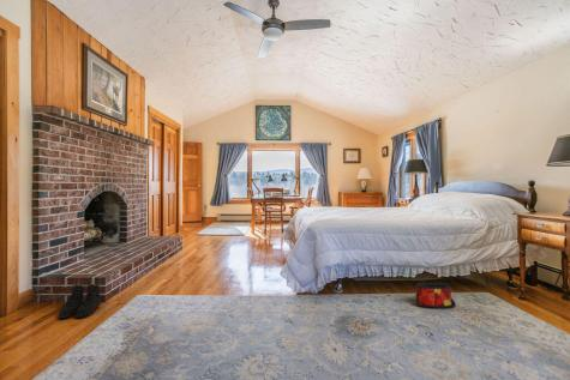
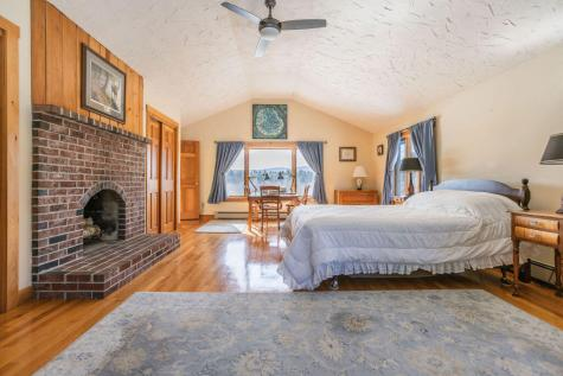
- bag [415,282,457,309]
- boots [58,283,101,320]
